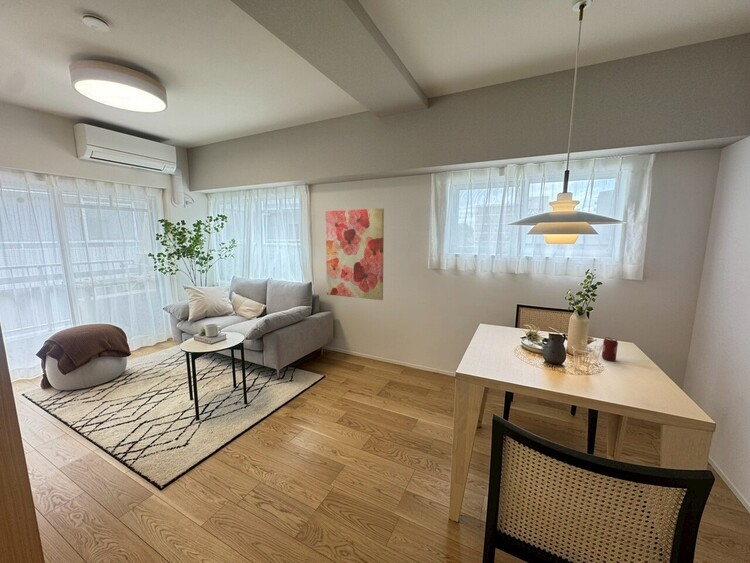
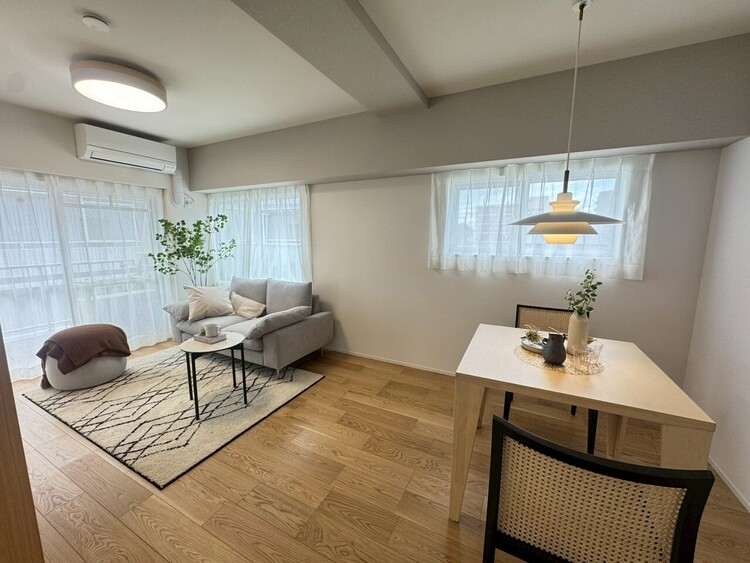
- beverage can [601,337,619,362]
- wall art [324,207,385,301]
